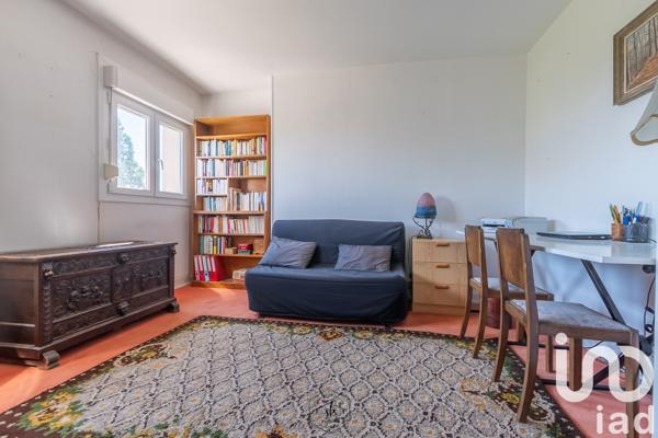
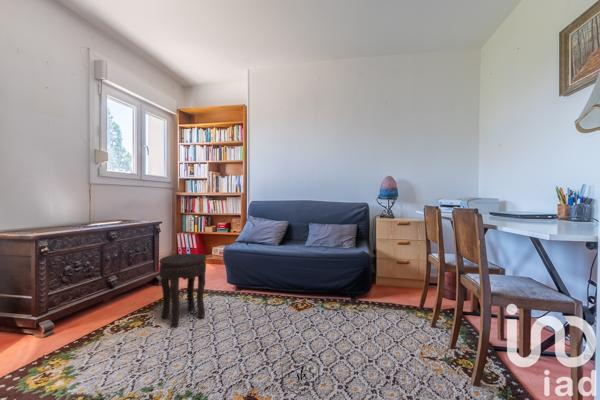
+ side table [158,252,207,328]
